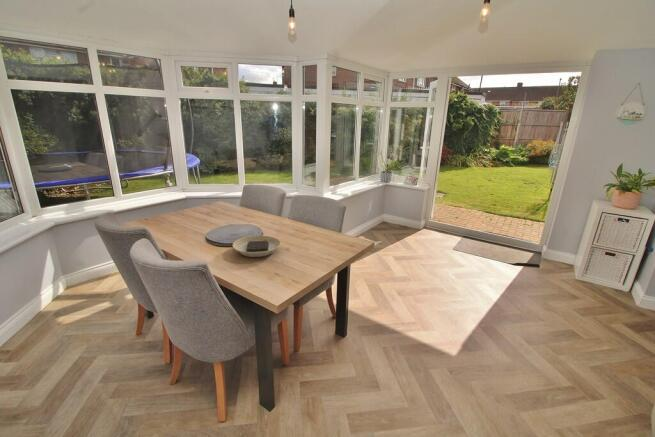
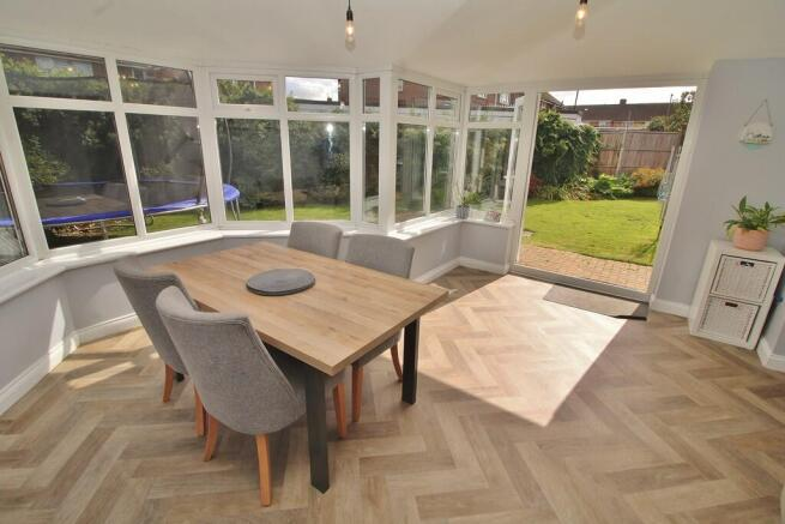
- plate [232,234,282,258]
